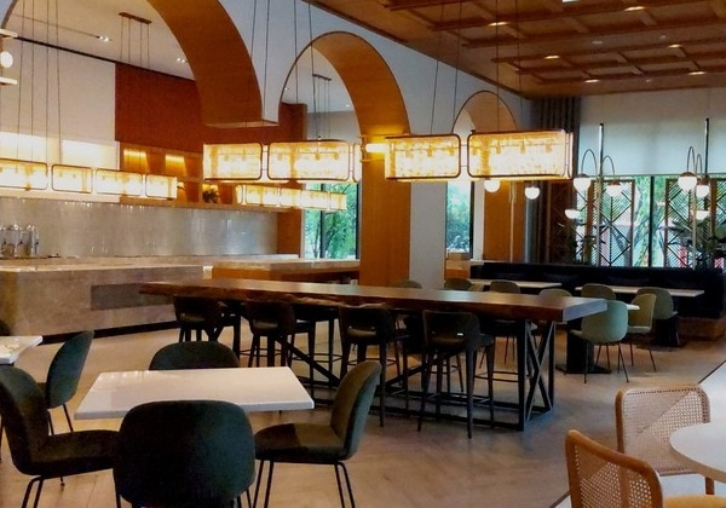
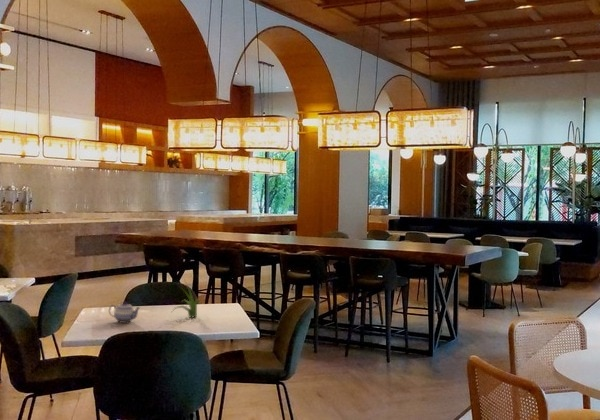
+ plant [171,280,201,319]
+ teapot [108,301,141,324]
